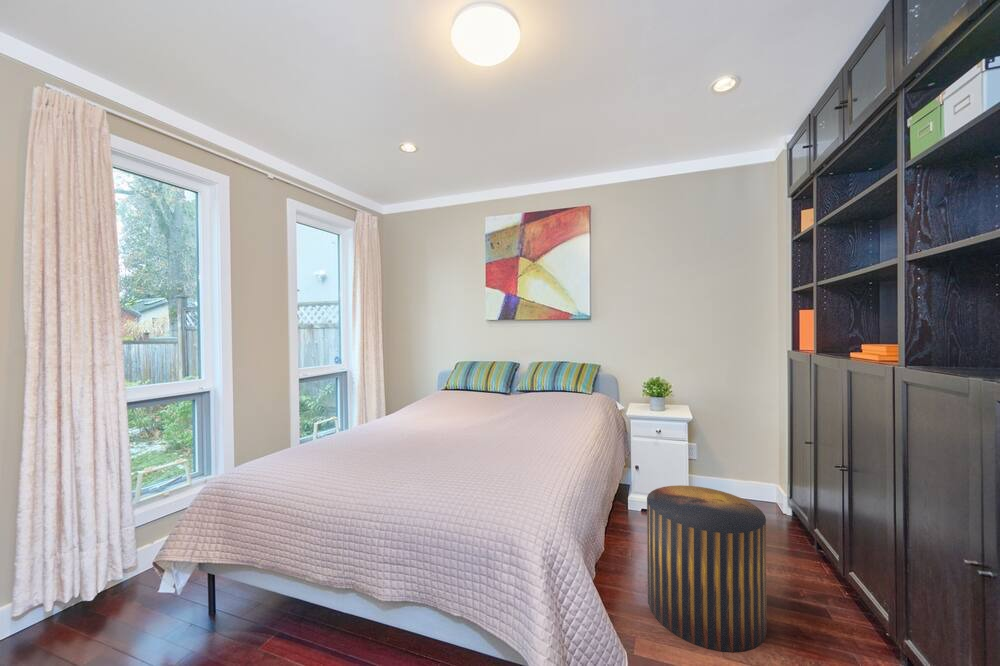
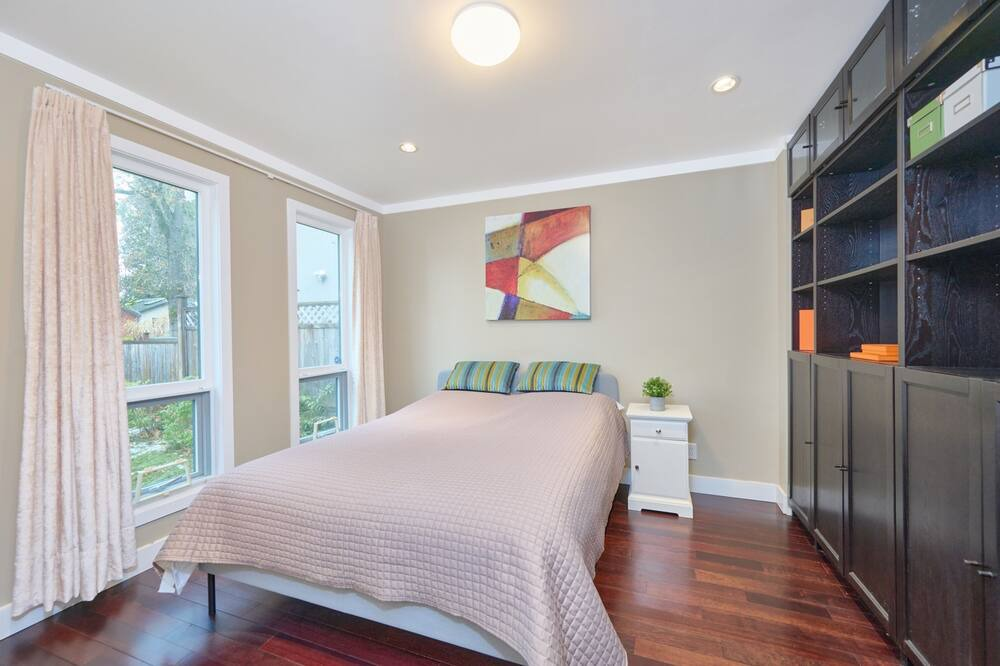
- stool [646,484,768,654]
